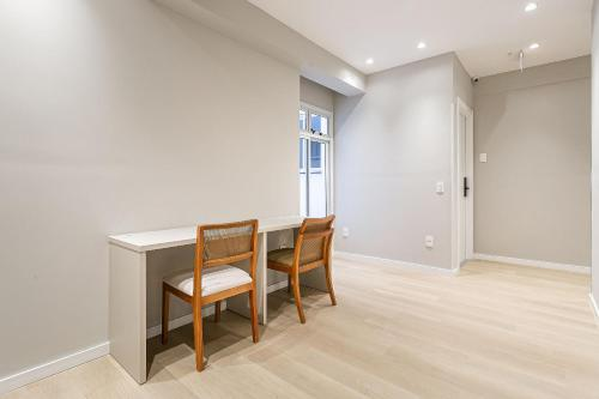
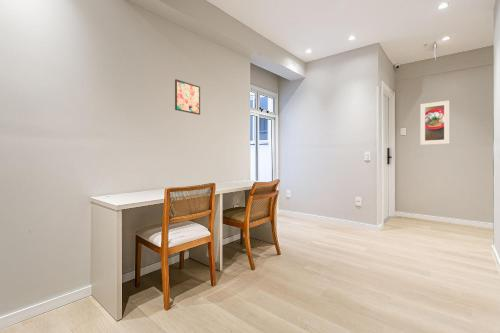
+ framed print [419,100,450,146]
+ wall art [174,78,201,116]
